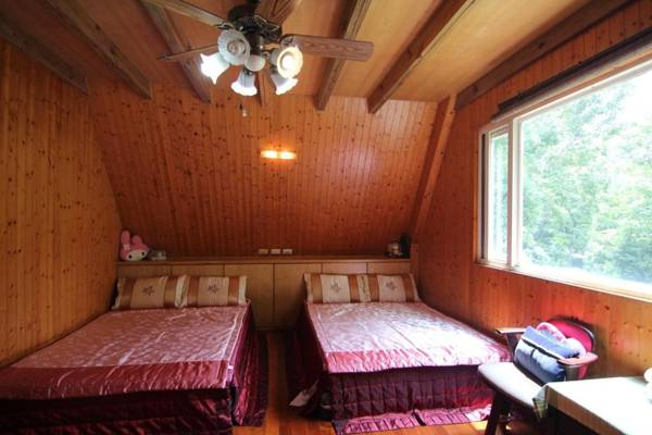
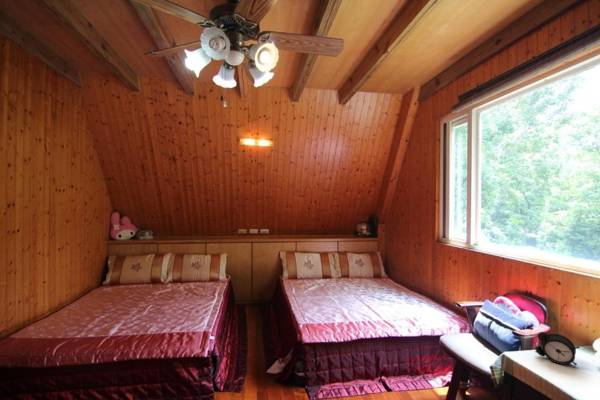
+ alarm clock [534,331,581,366]
